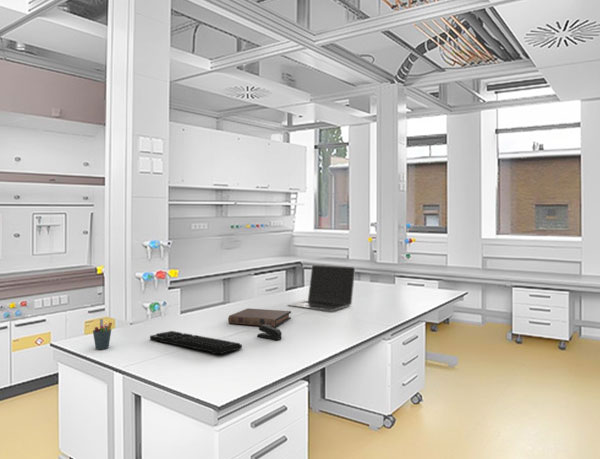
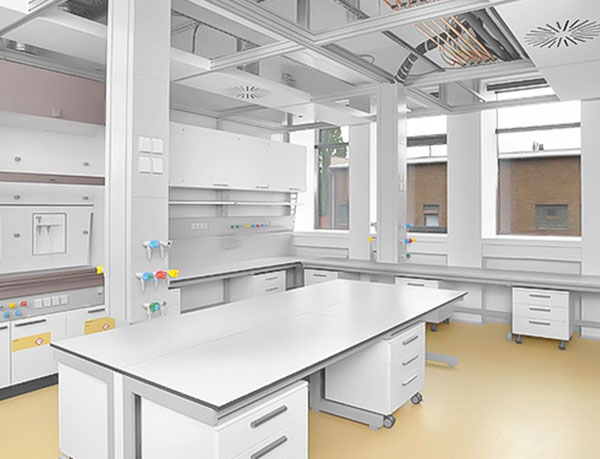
- keyboard [149,330,243,355]
- laptop [287,264,356,312]
- book [227,307,292,328]
- pen holder [92,318,113,350]
- stapler [256,324,283,341]
